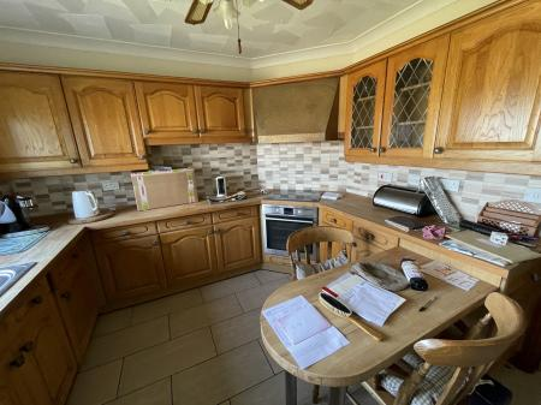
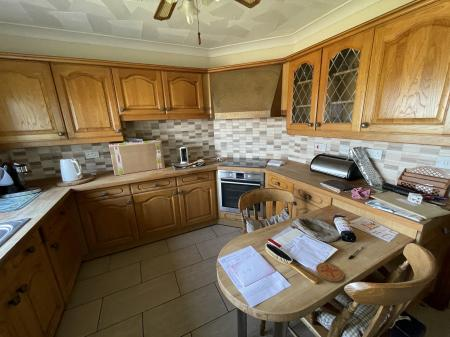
+ coaster [315,262,345,283]
